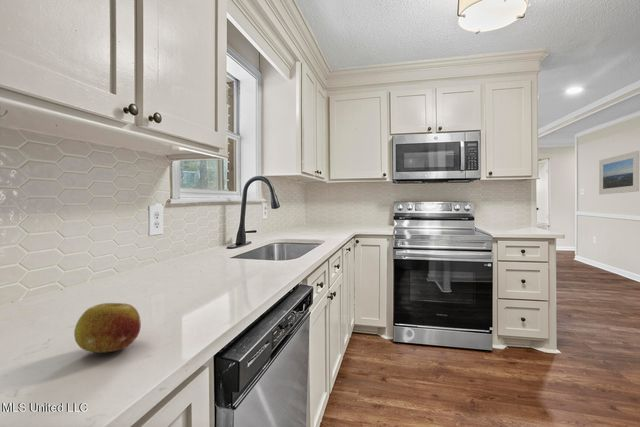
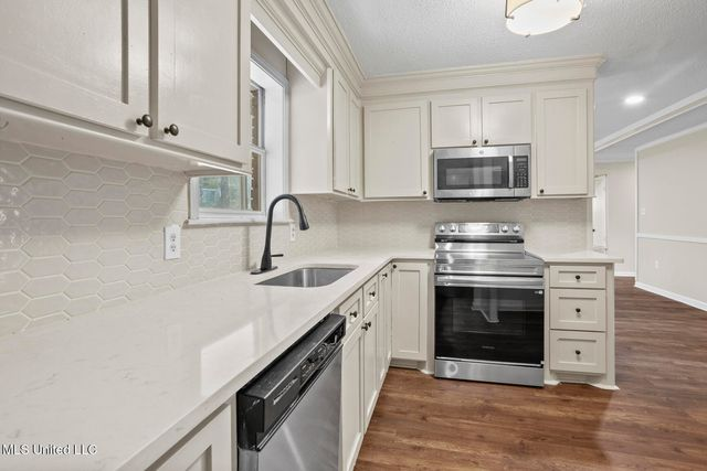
- fruit [73,302,142,353]
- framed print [598,150,640,196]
